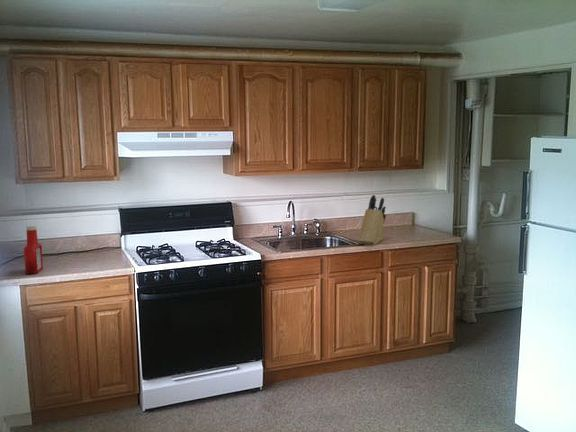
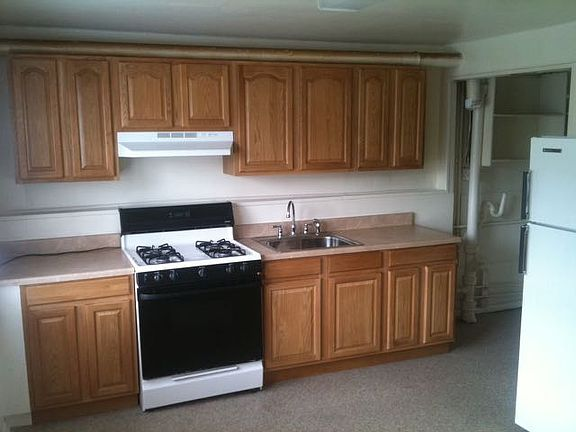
- knife block [357,194,387,246]
- soap bottle [23,225,44,275]
